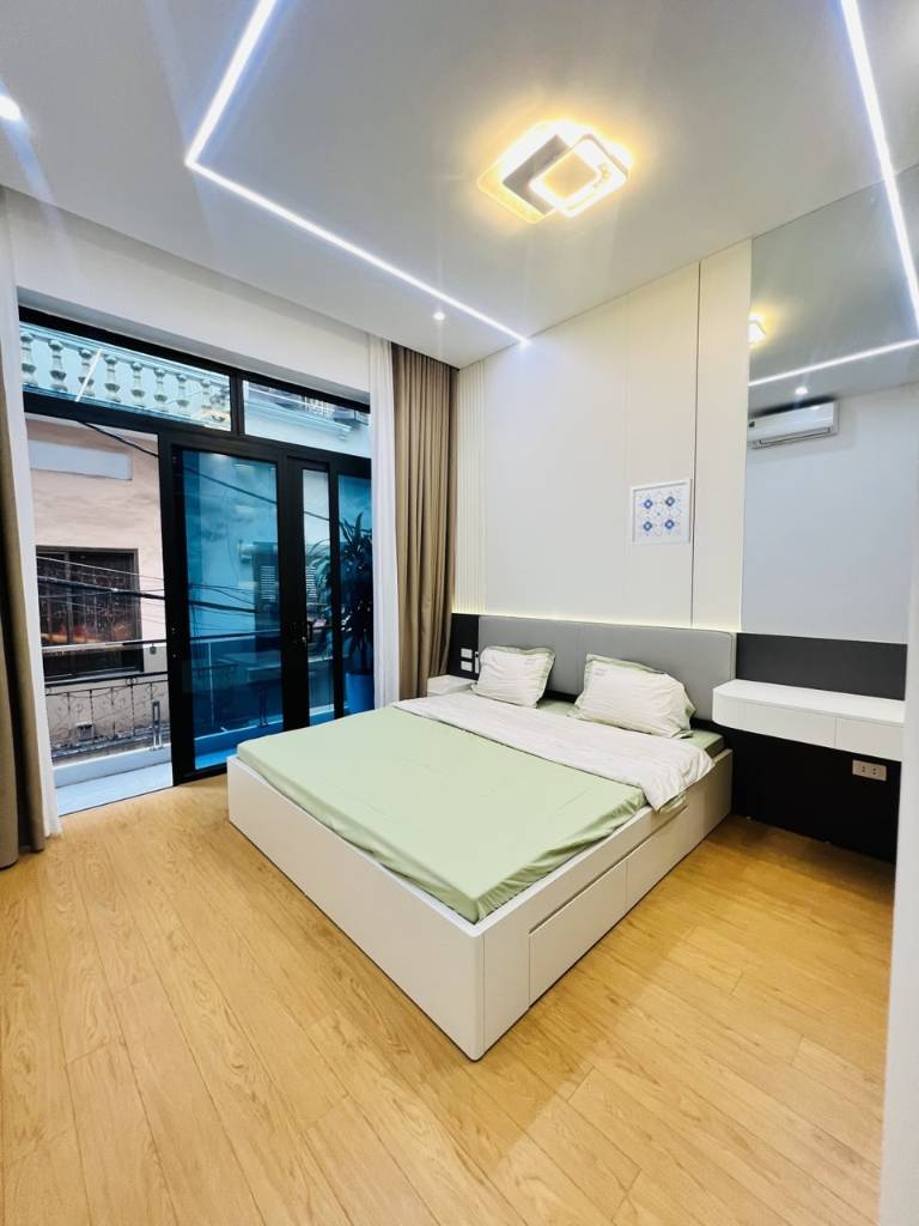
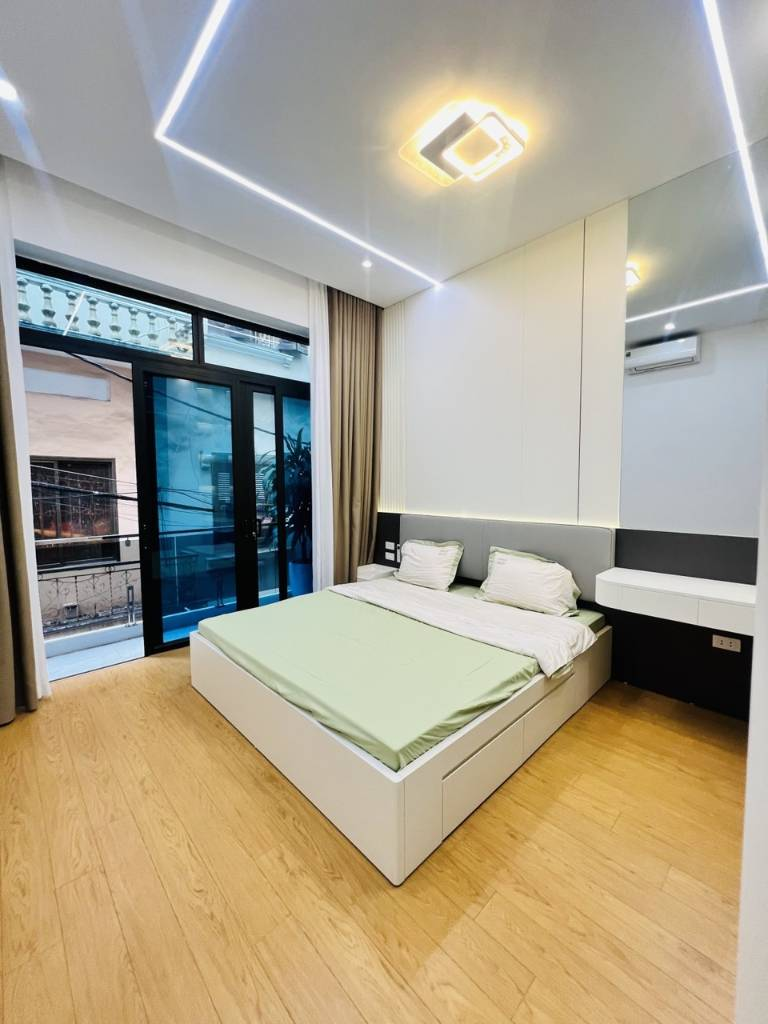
- wall art [628,477,694,547]
